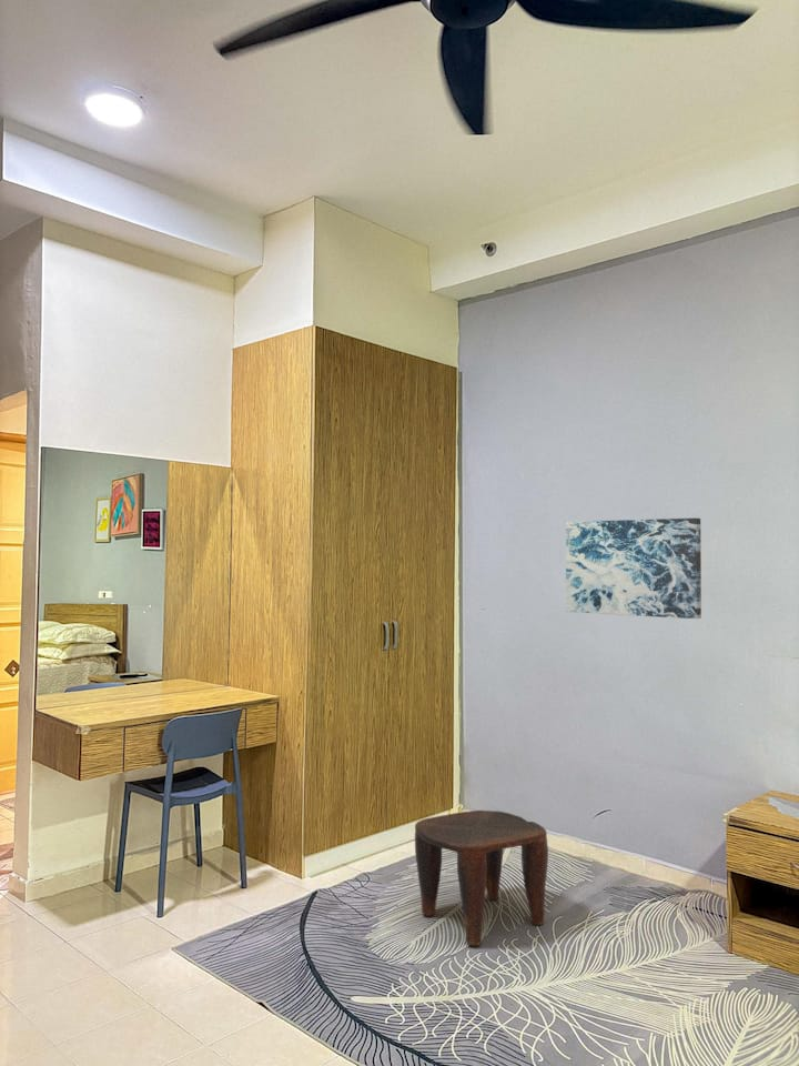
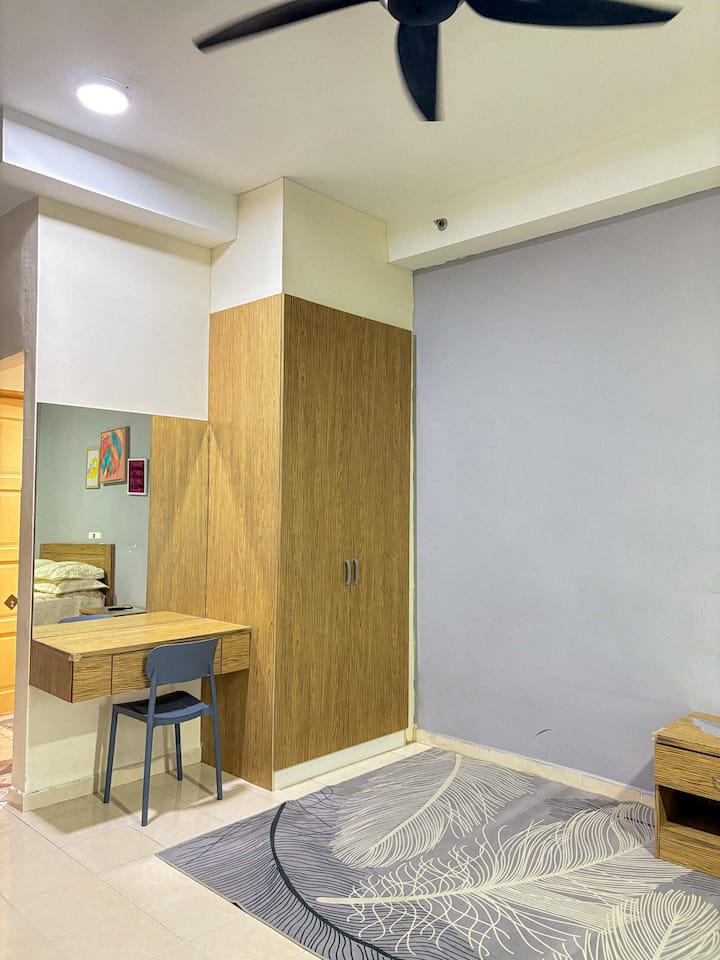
- wall art [565,517,702,620]
- stool [414,809,549,946]
